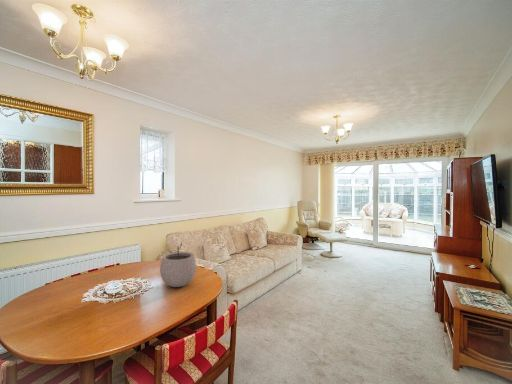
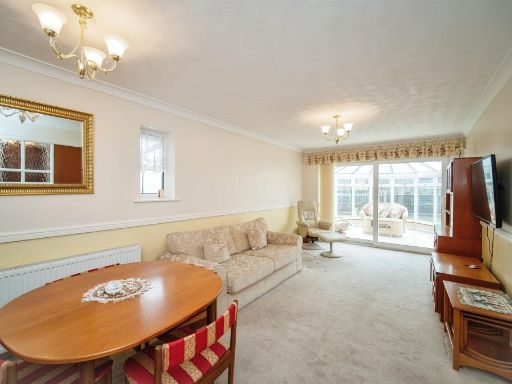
- plant pot [159,242,197,288]
